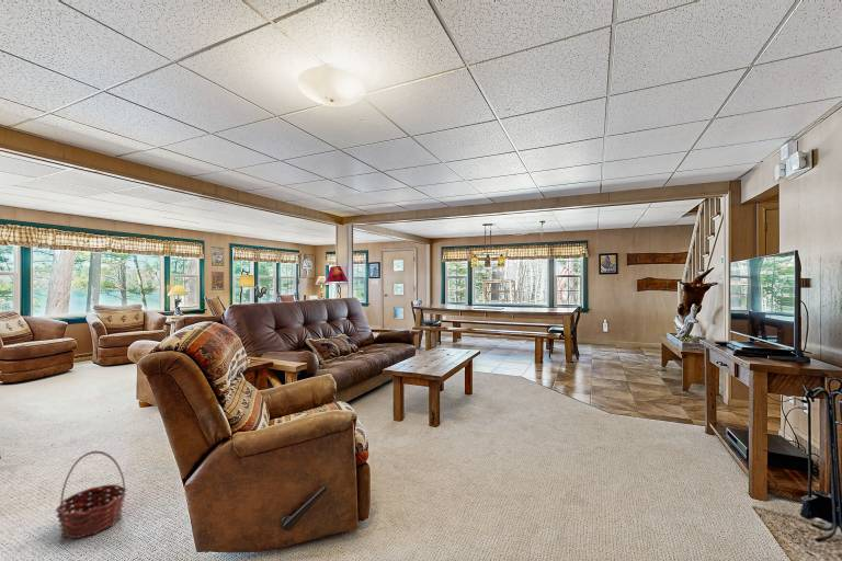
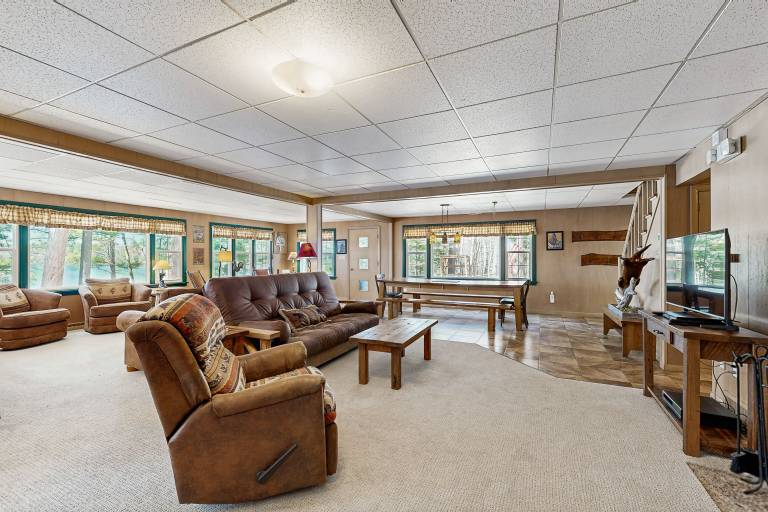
- basket [55,450,128,539]
